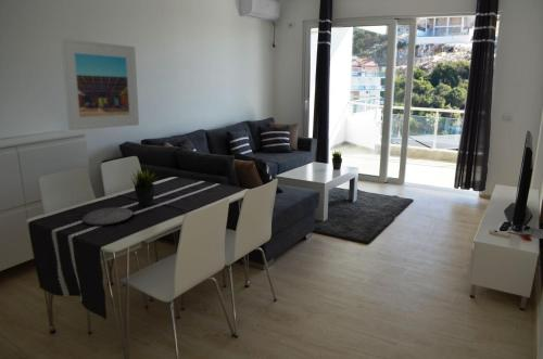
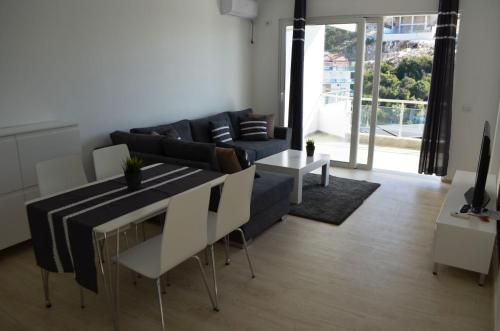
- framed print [60,38,140,131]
- plate [80,206,134,227]
